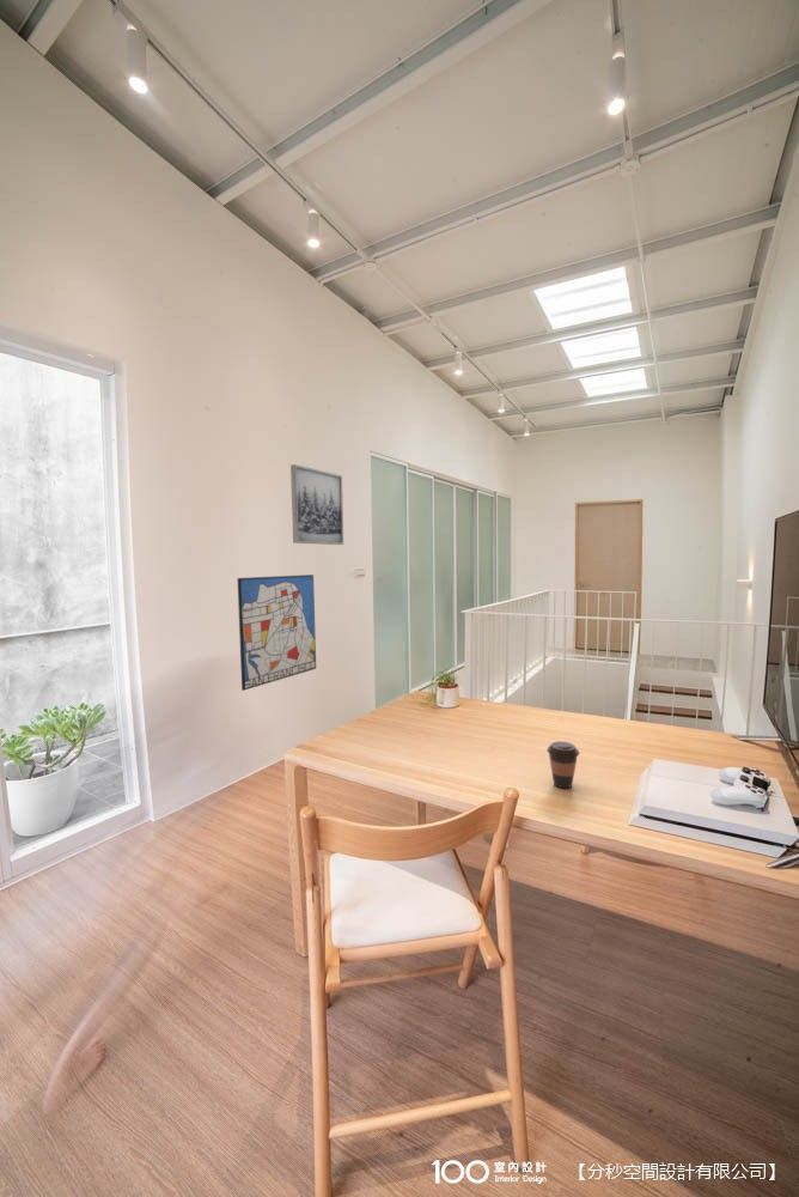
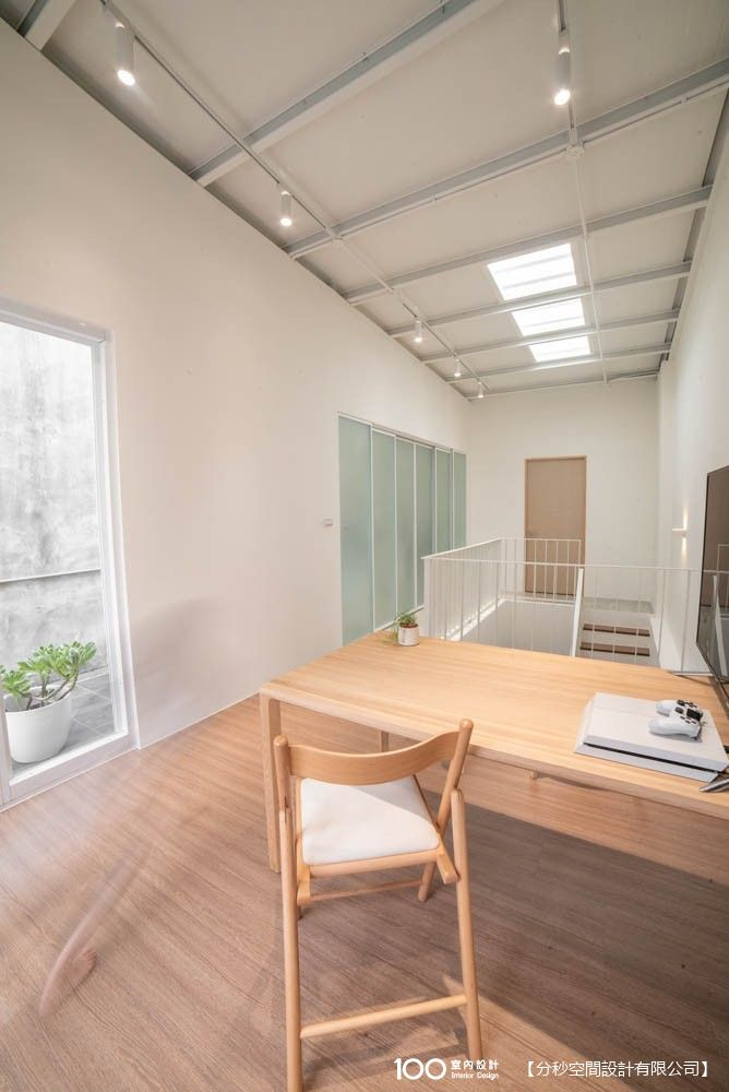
- wall art [289,463,344,546]
- coffee cup [545,741,580,789]
- wall art [237,573,317,692]
